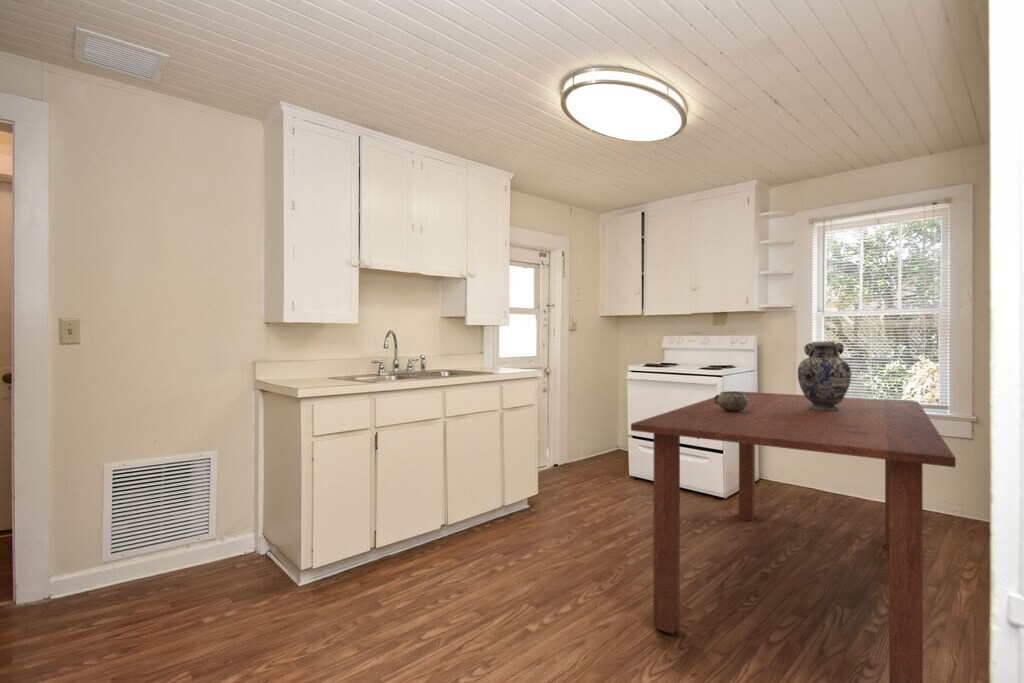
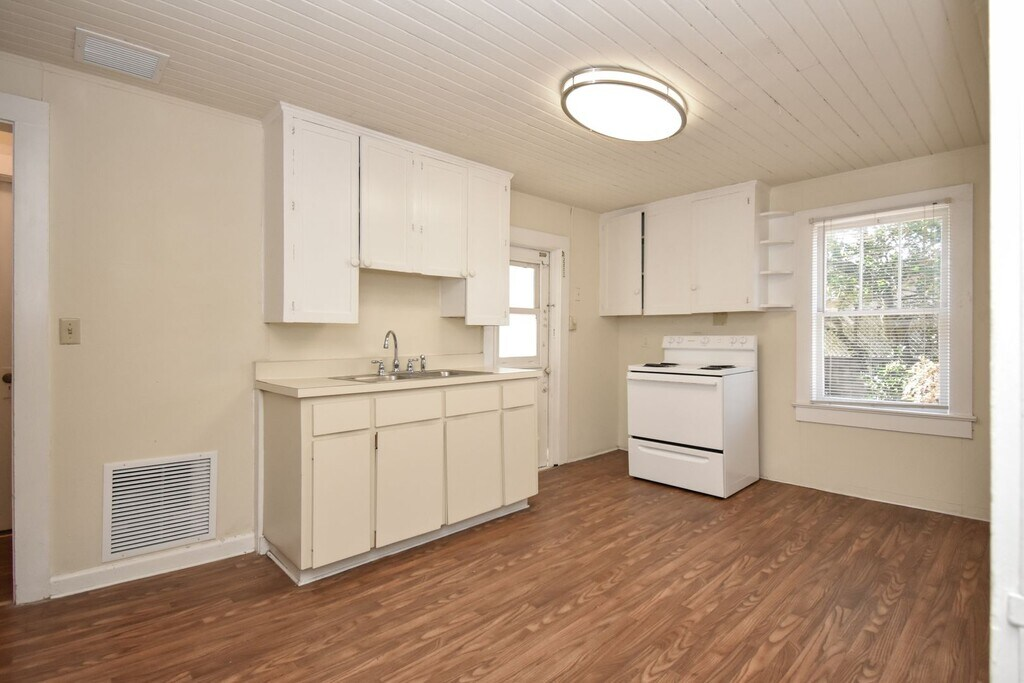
- decorative bowl [714,390,747,412]
- vase [797,340,852,411]
- dining table [630,390,957,683]
